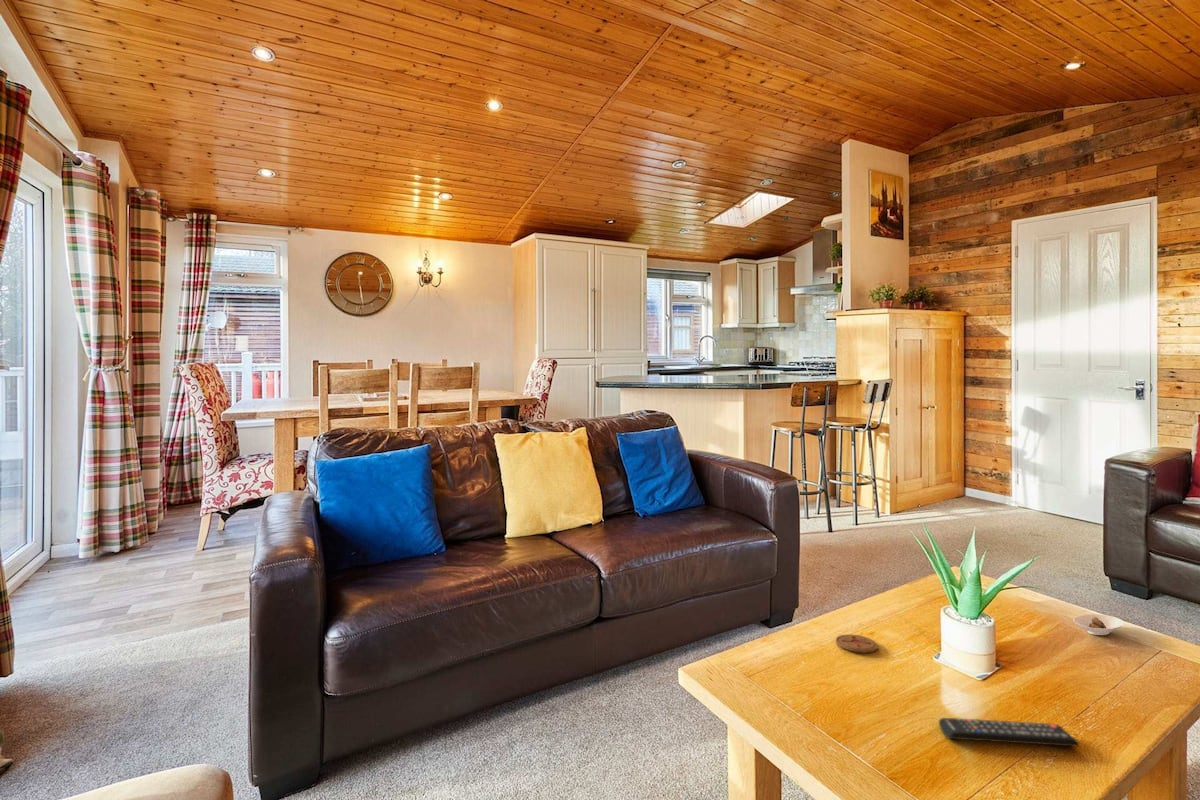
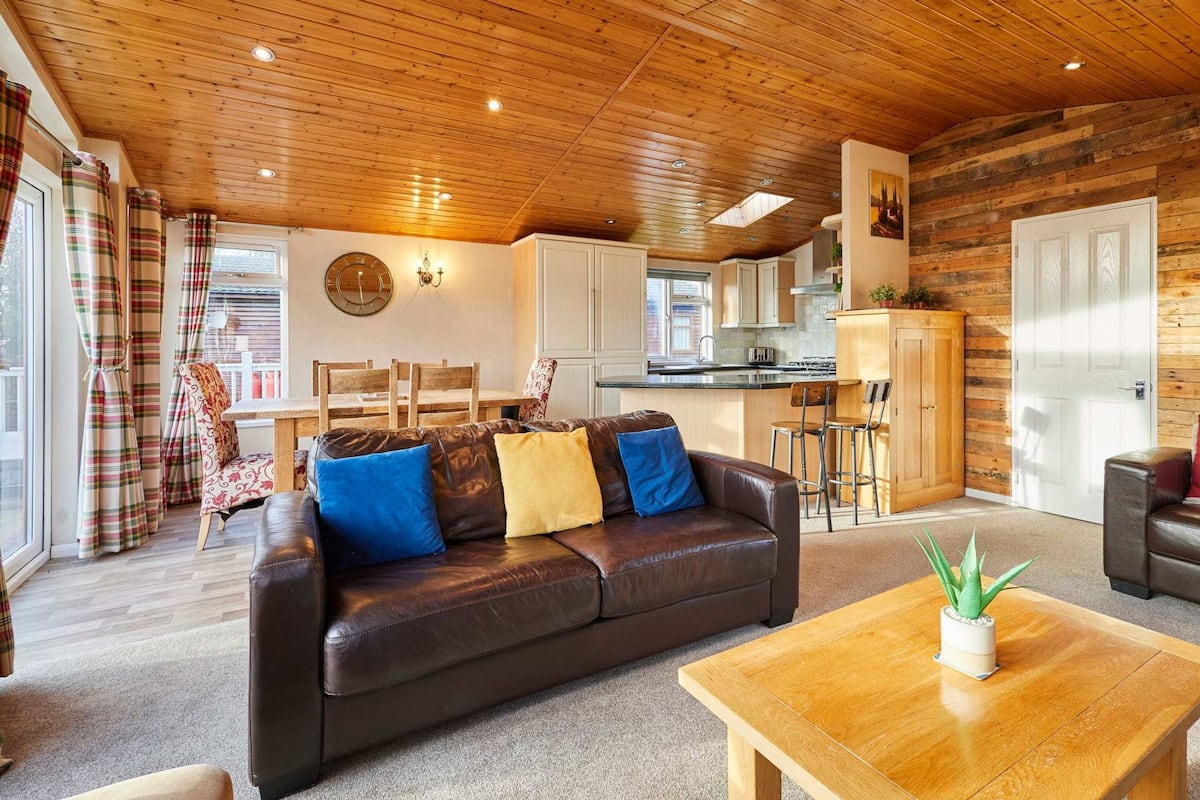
- coaster [835,633,879,653]
- remote control [938,717,1080,748]
- saucer [1073,613,1125,636]
